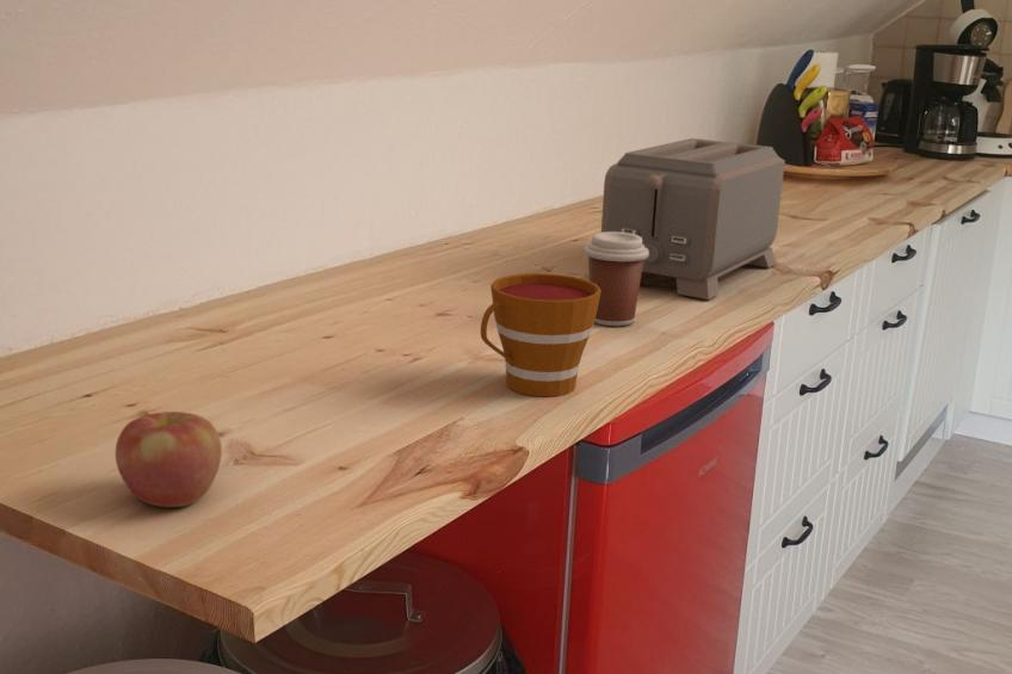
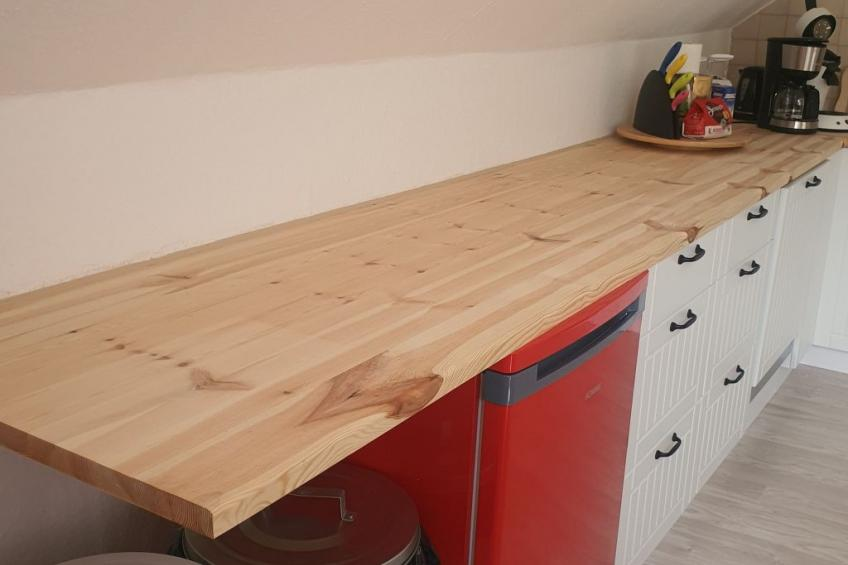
- toaster [600,137,786,301]
- cup [480,272,601,398]
- coffee cup [584,231,649,327]
- apple [115,410,223,508]
